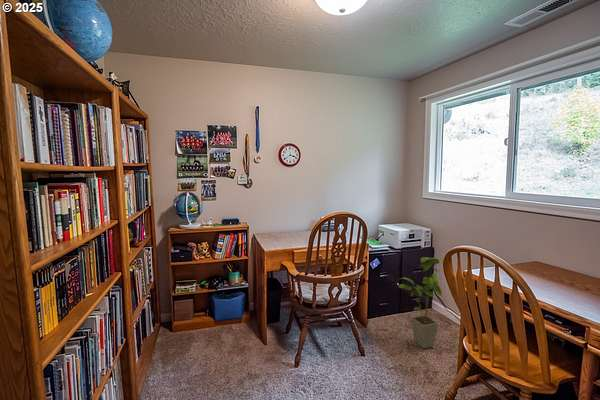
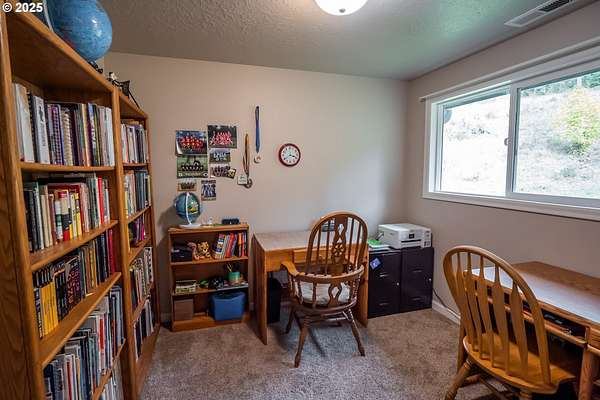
- house plant [397,256,444,350]
